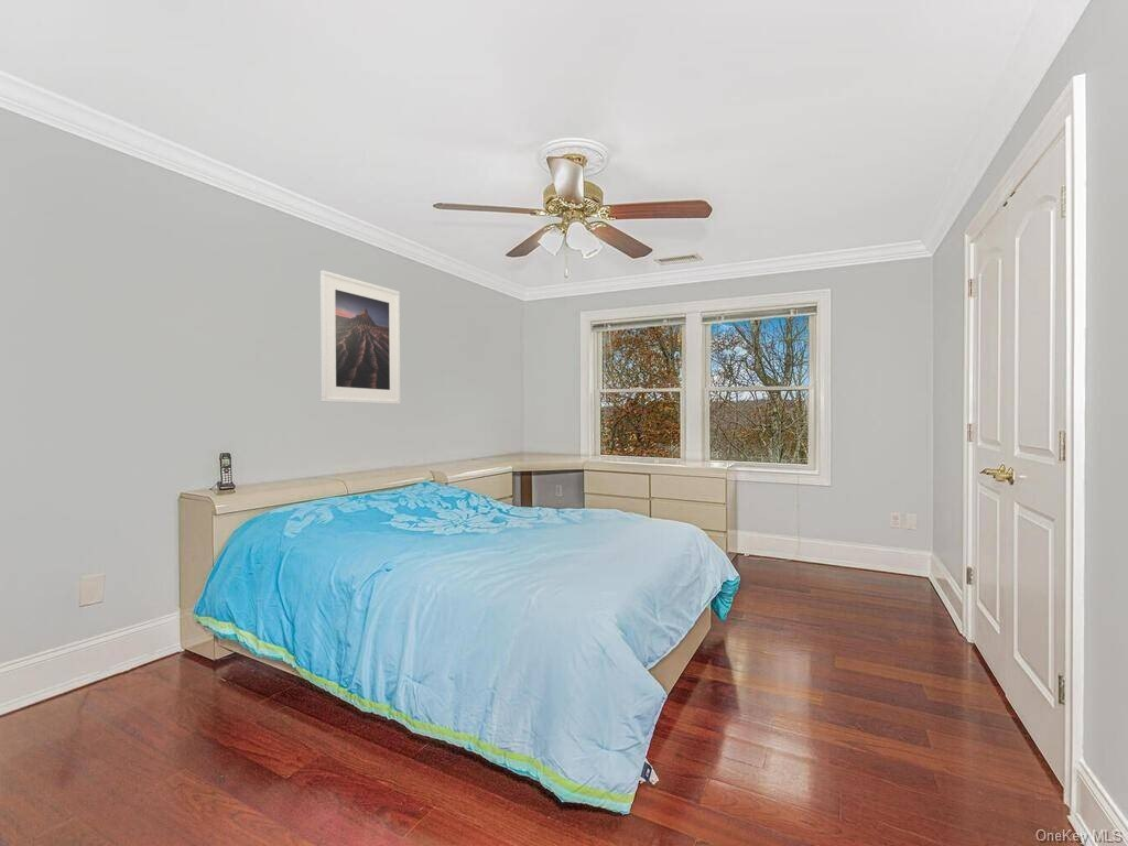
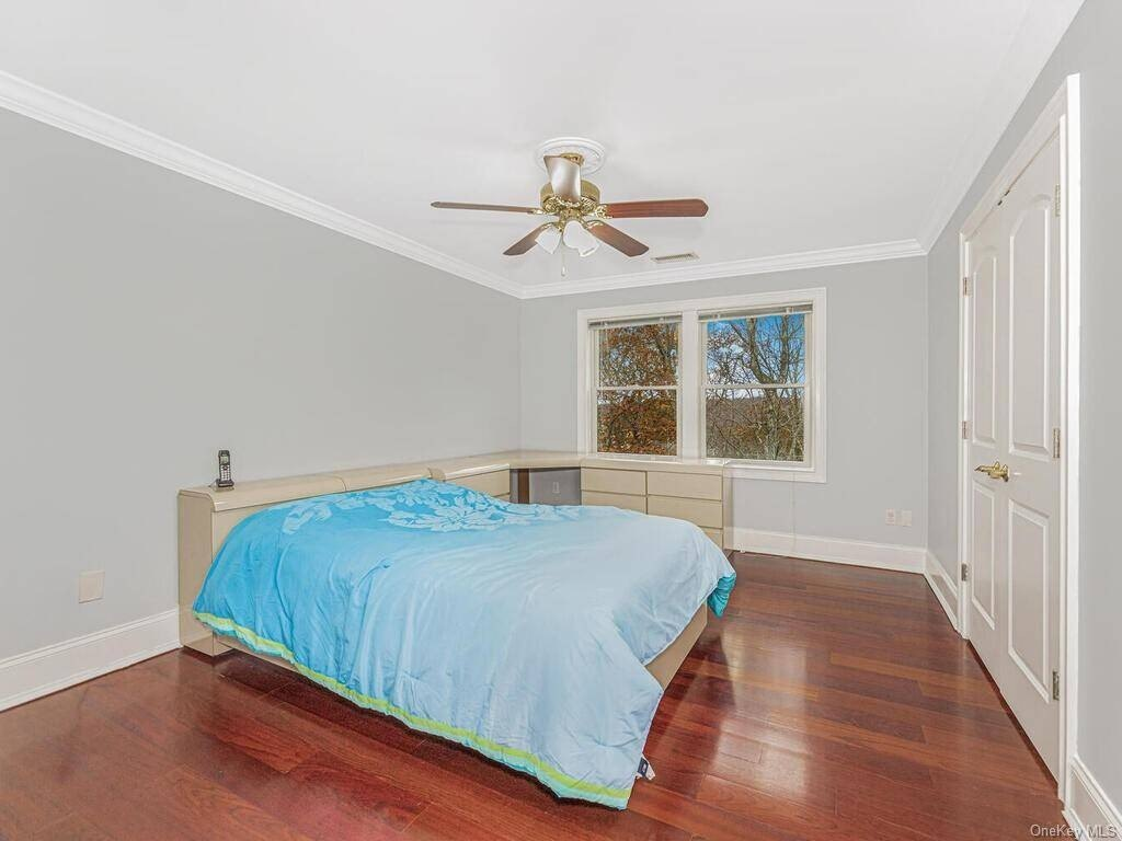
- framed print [319,270,401,405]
